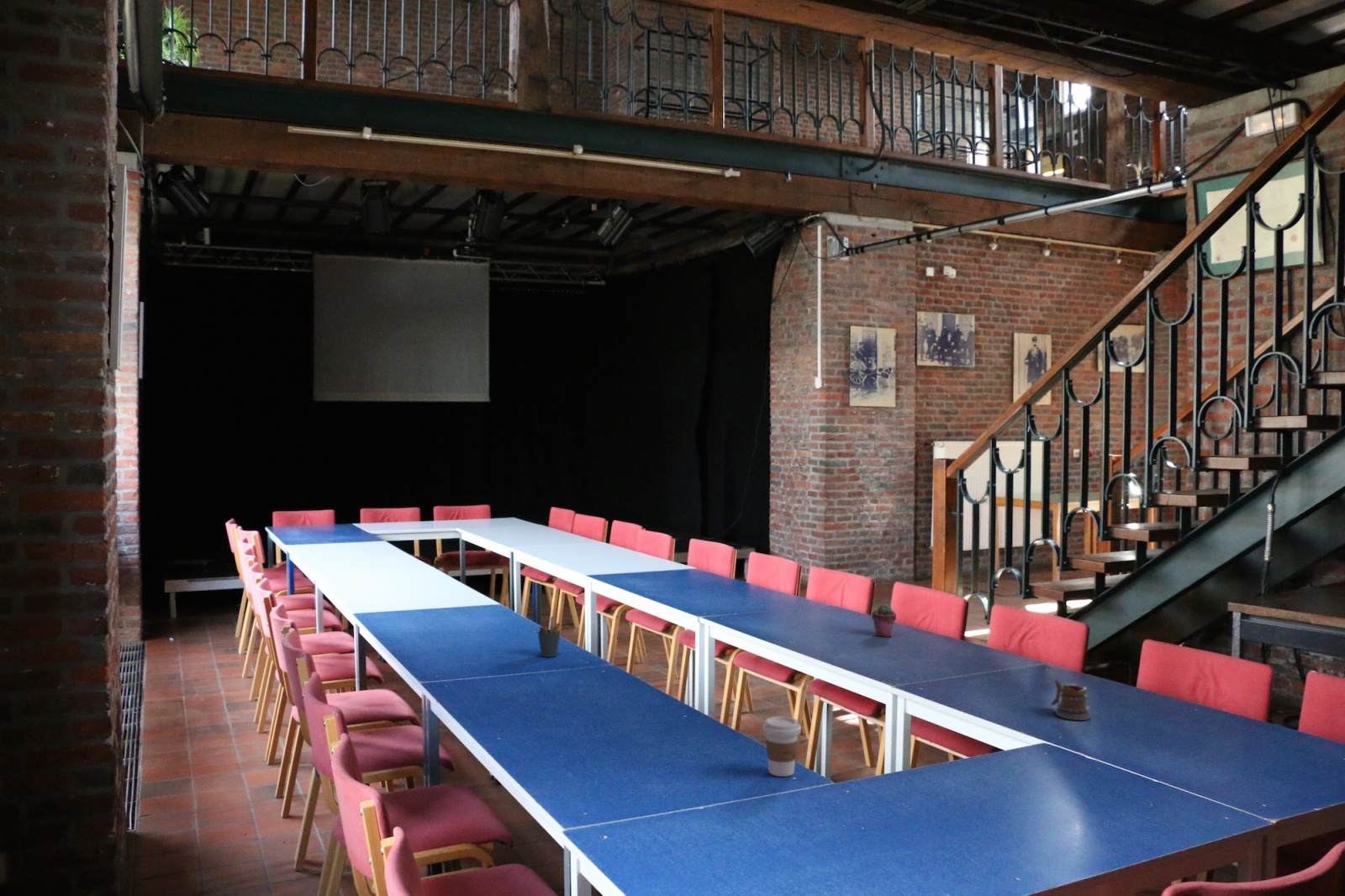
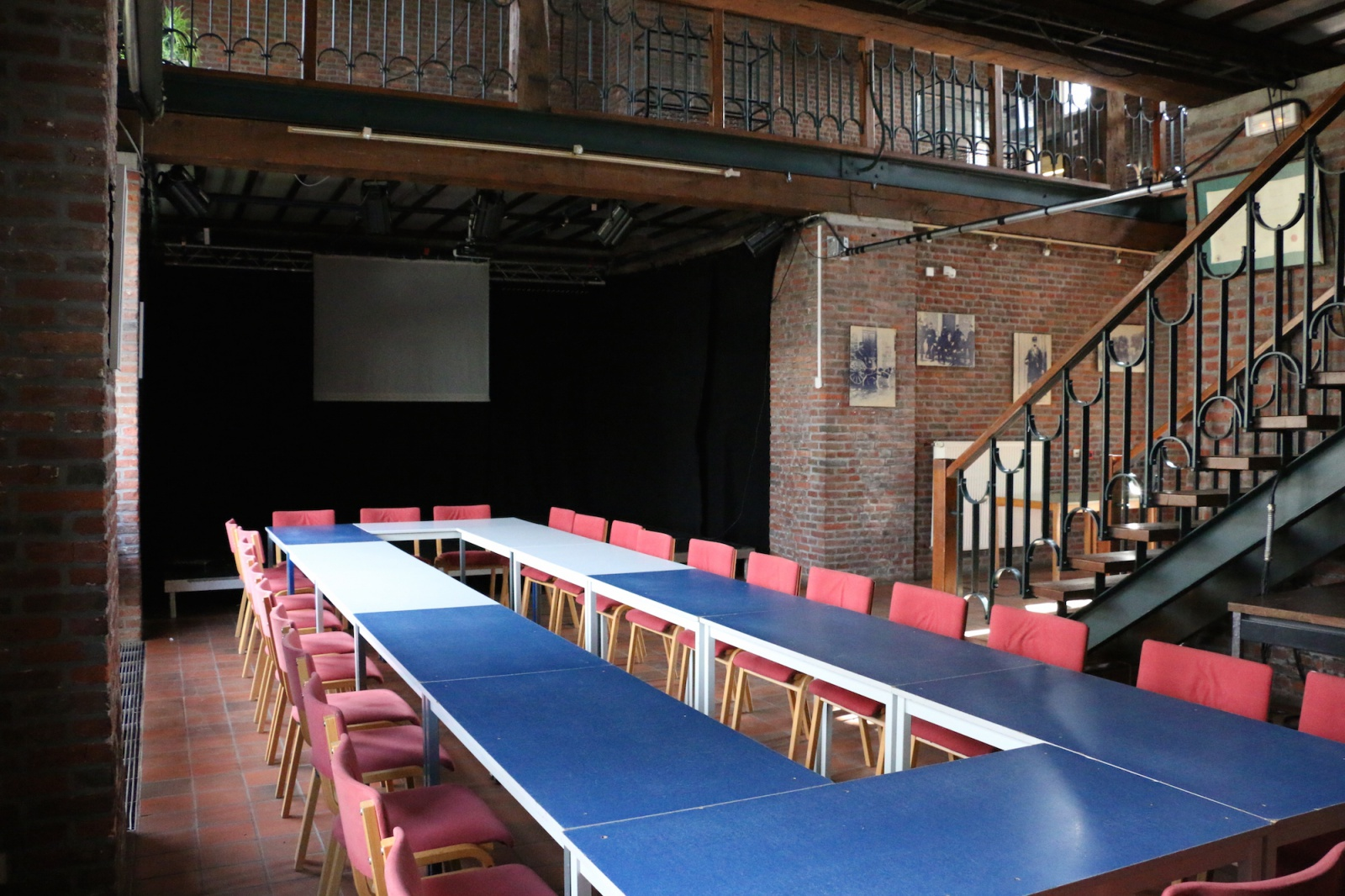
- pen holder [537,616,562,658]
- coffee cup [762,715,802,777]
- potted succulent [871,603,898,638]
- mug [1050,678,1092,721]
